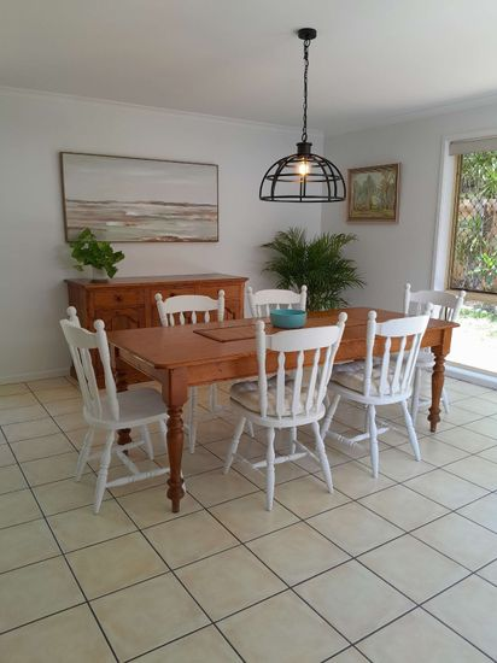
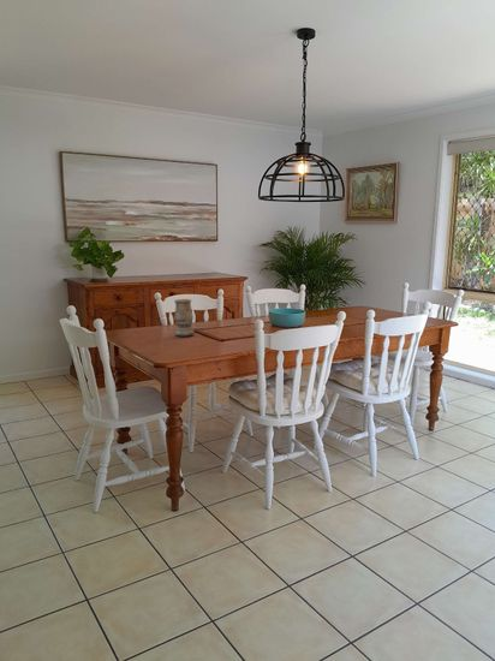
+ vase [173,298,195,338]
